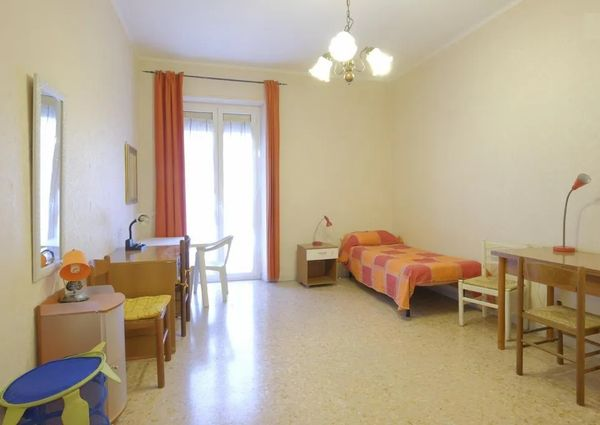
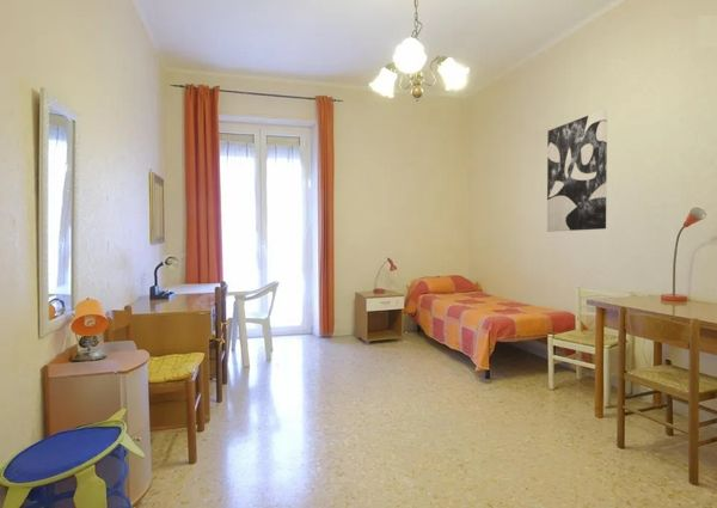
+ wall art [546,109,608,233]
